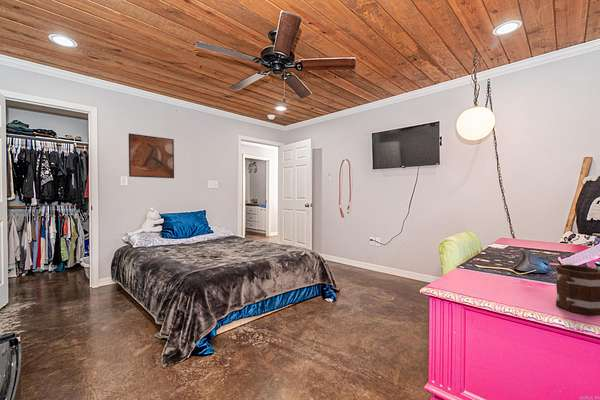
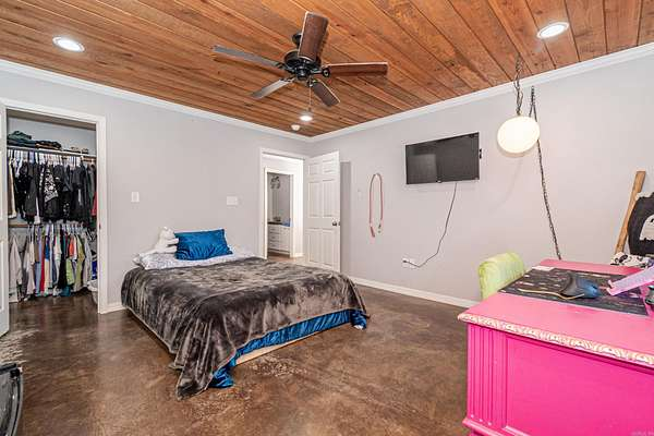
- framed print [128,132,175,179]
- mug [555,264,600,317]
